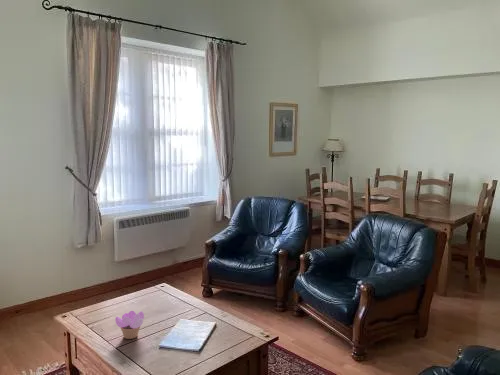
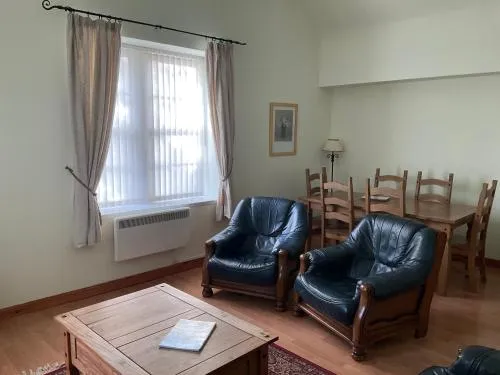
- succulent plant [114,310,145,340]
